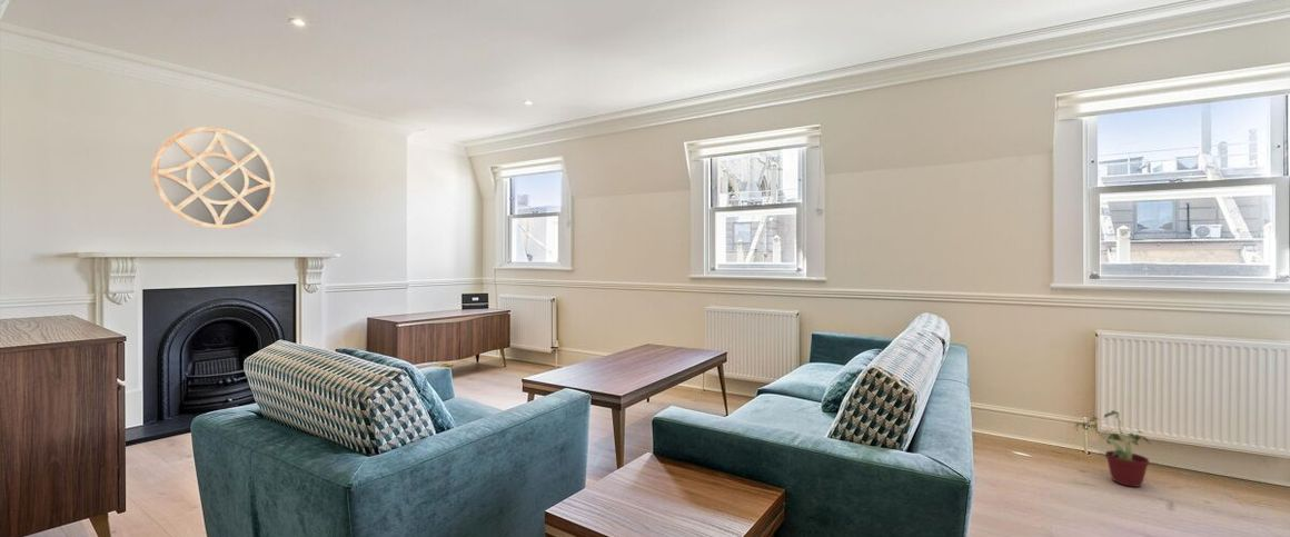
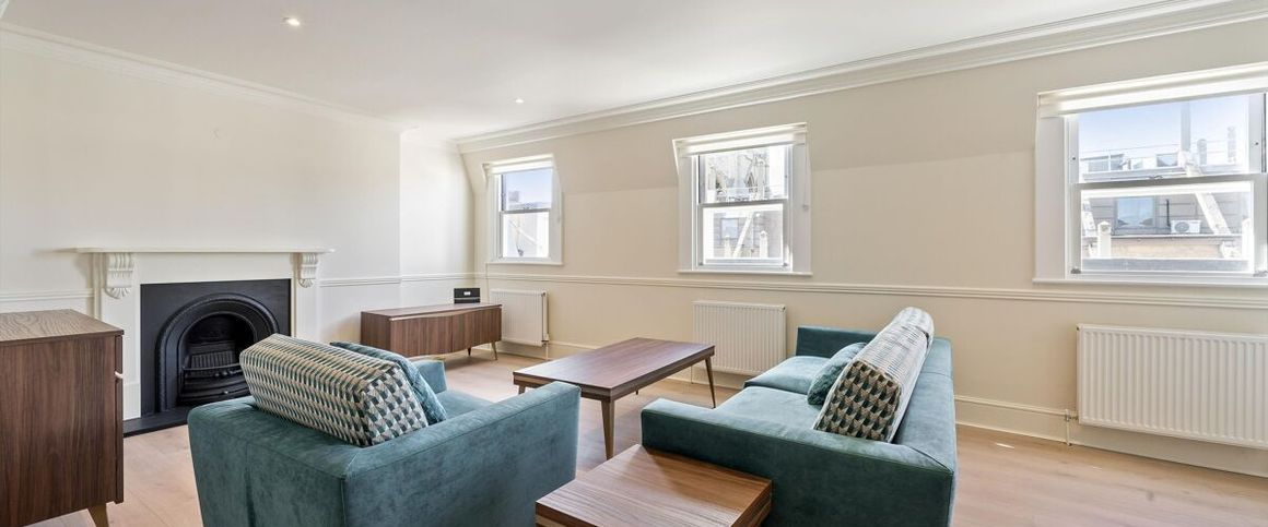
- home mirror [150,126,276,230]
- potted plant [1072,409,1151,488]
